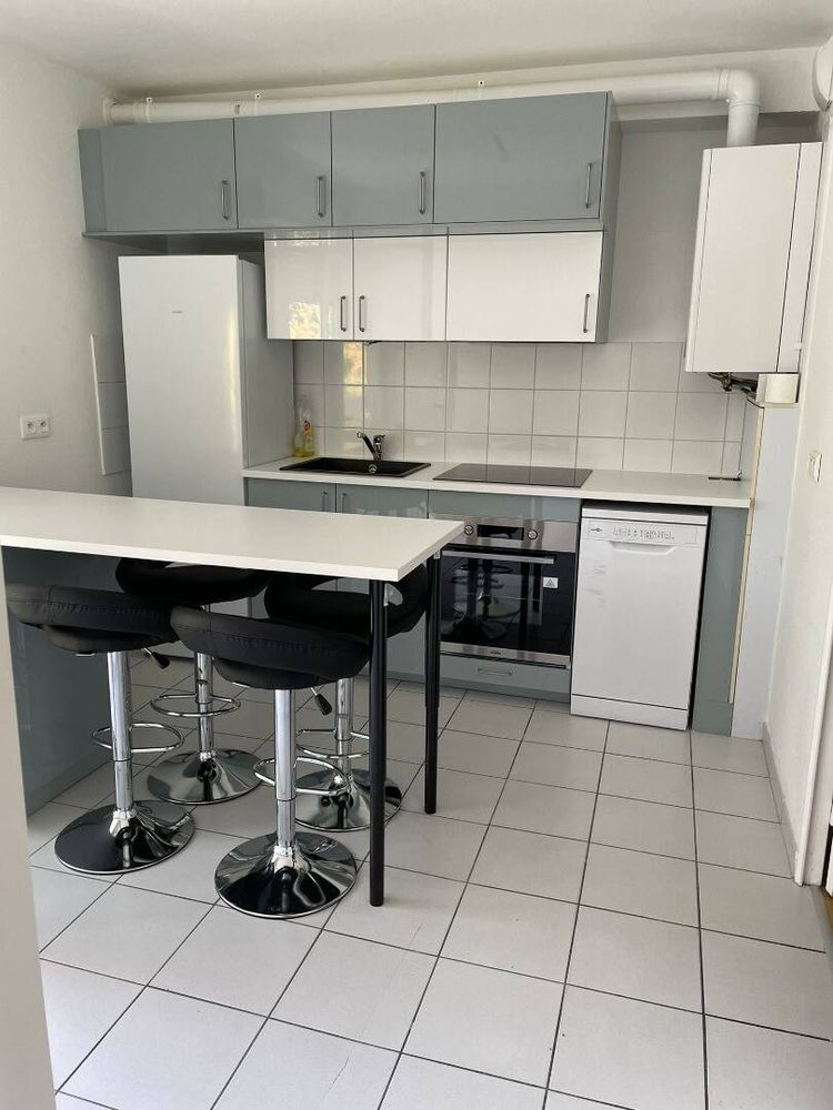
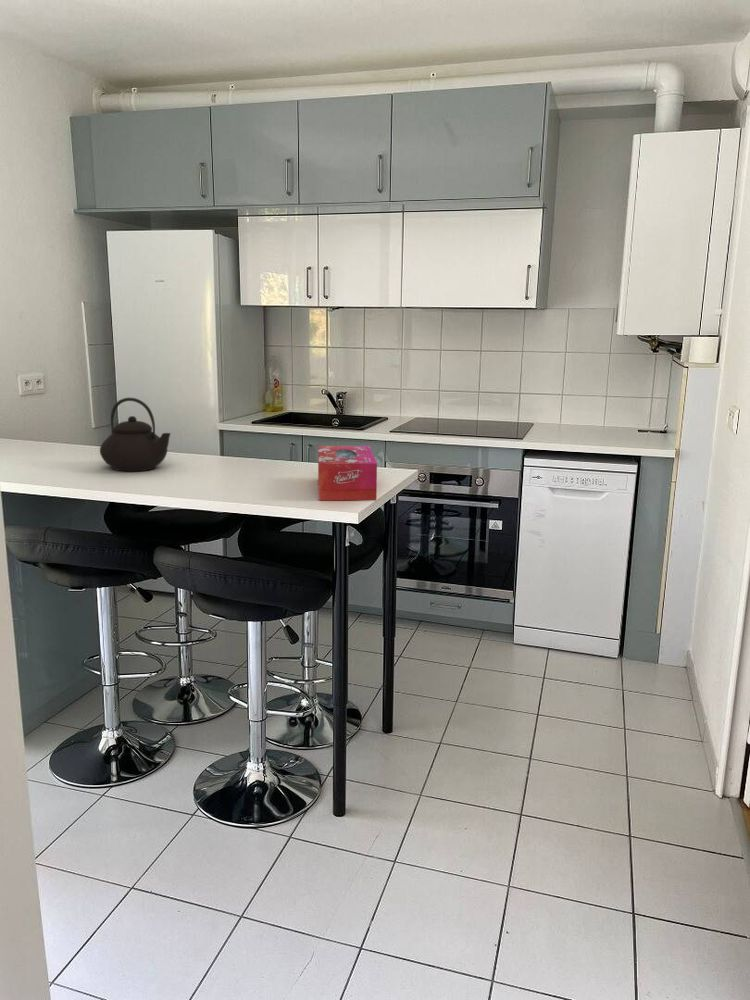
+ tissue box [317,445,378,501]
+ teapot [99,397,172,473]
